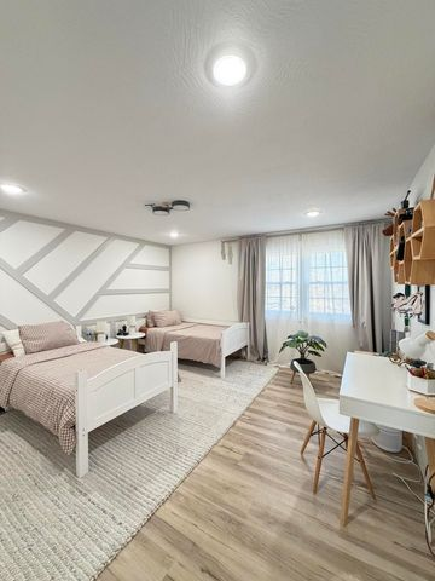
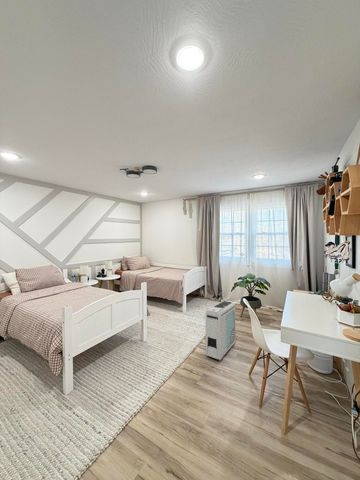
+ air purifier [204,300,237,361]
